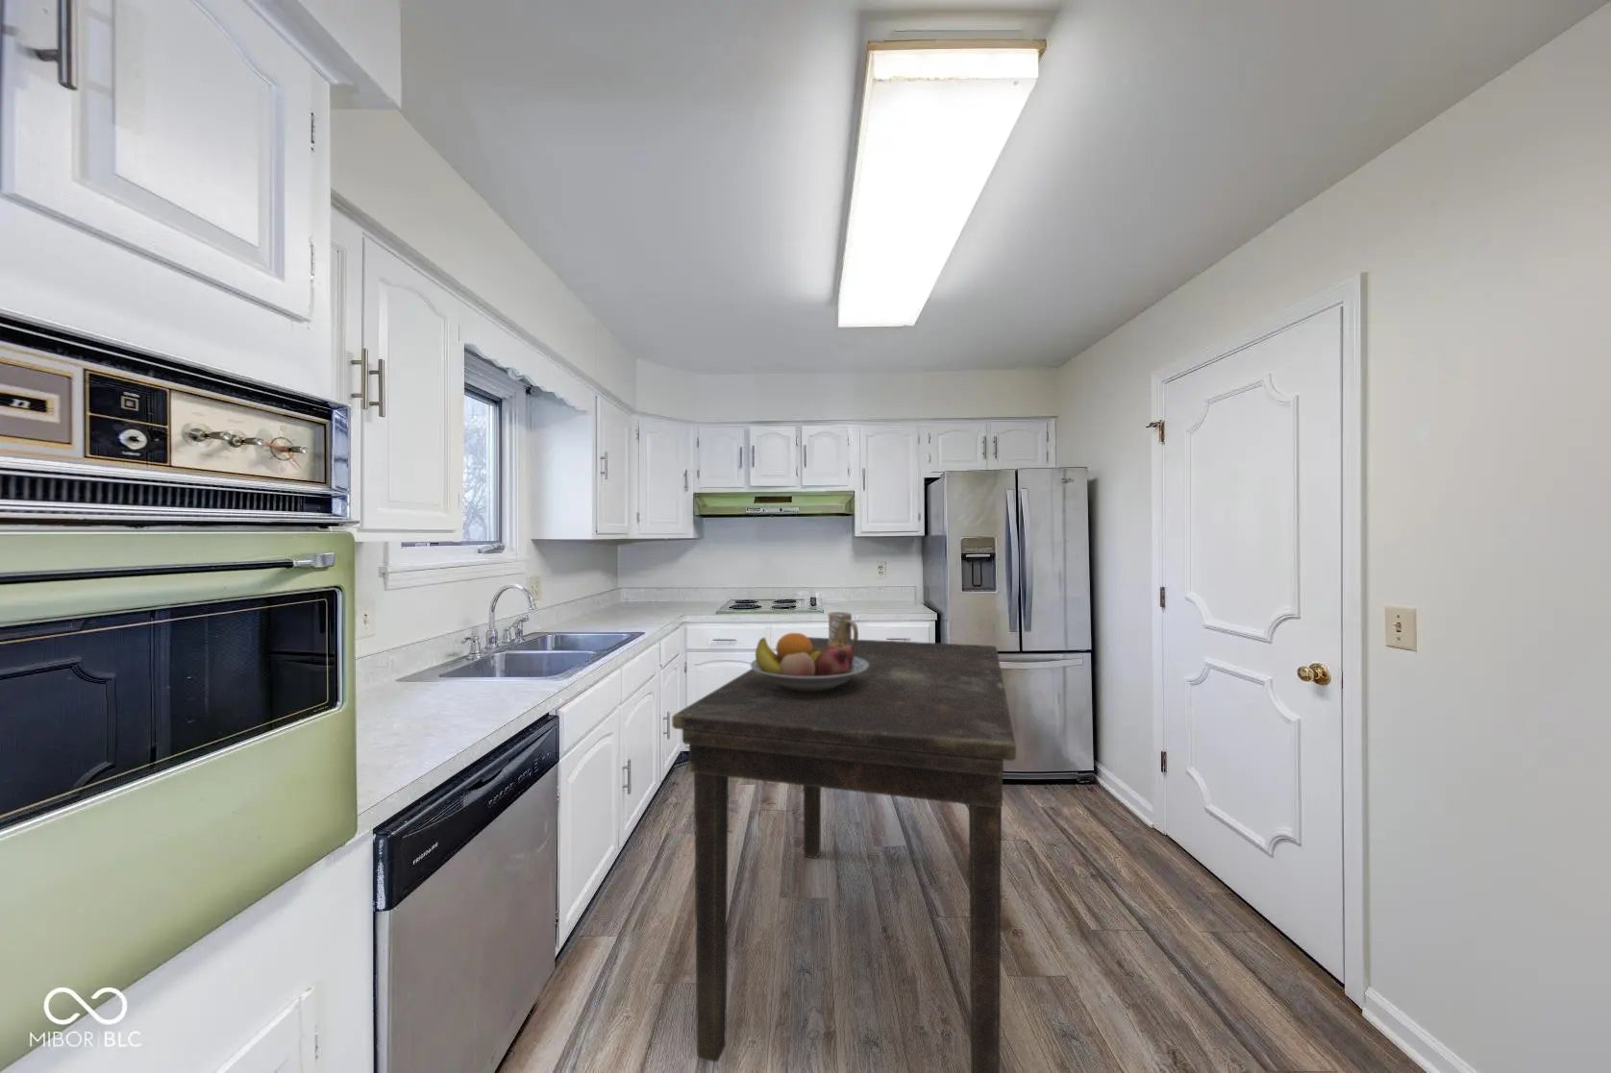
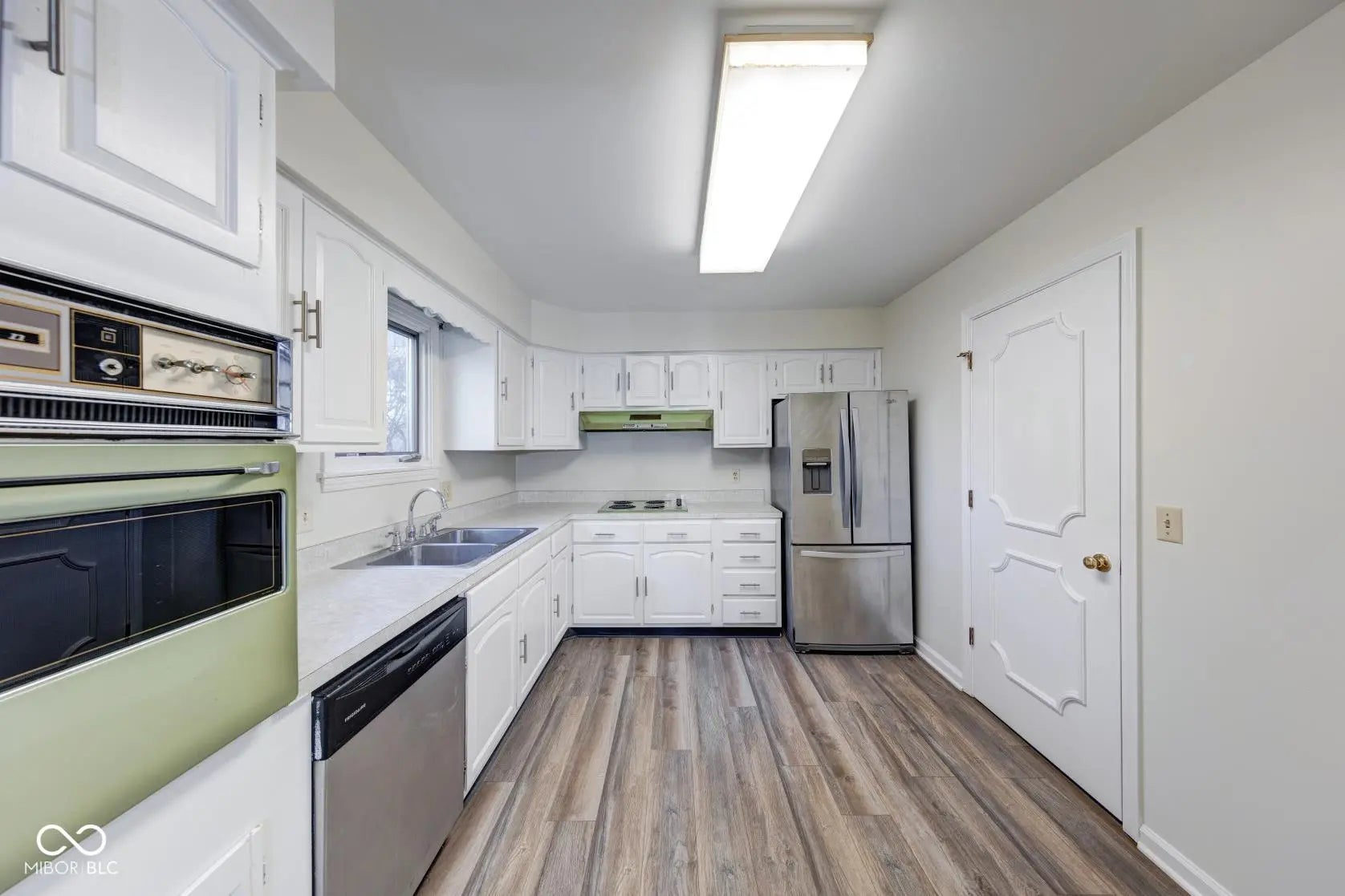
- dining table [671,636,1017,1073]
- fruit bowl [750,632,868,691]
- mug [828,611,859,649]
